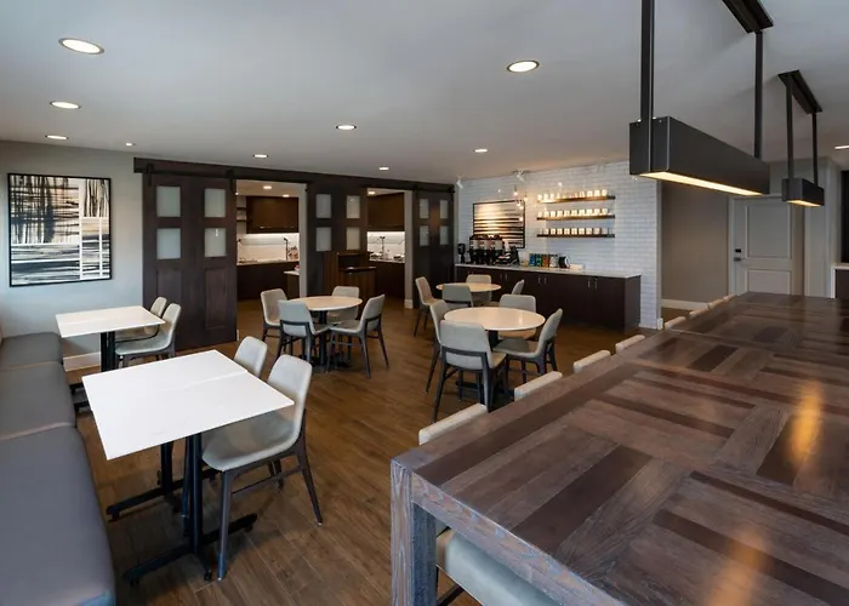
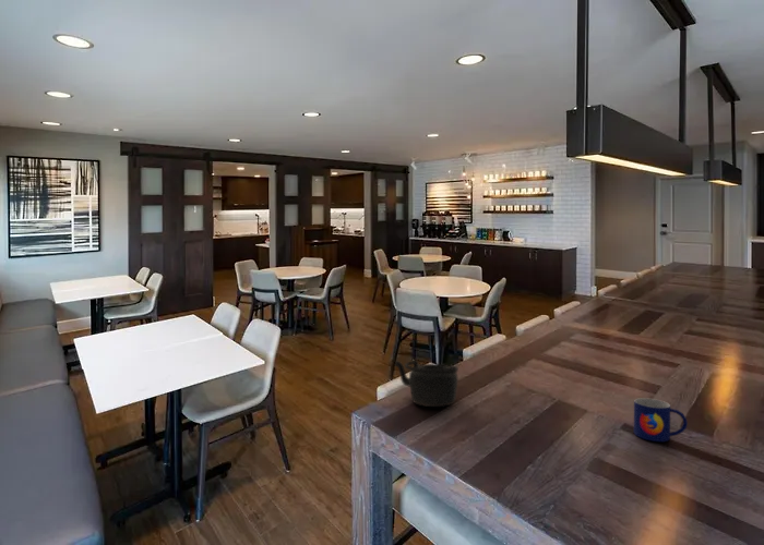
+ mug [633,397,689,443]
+ teapot [394,359,459,408]
